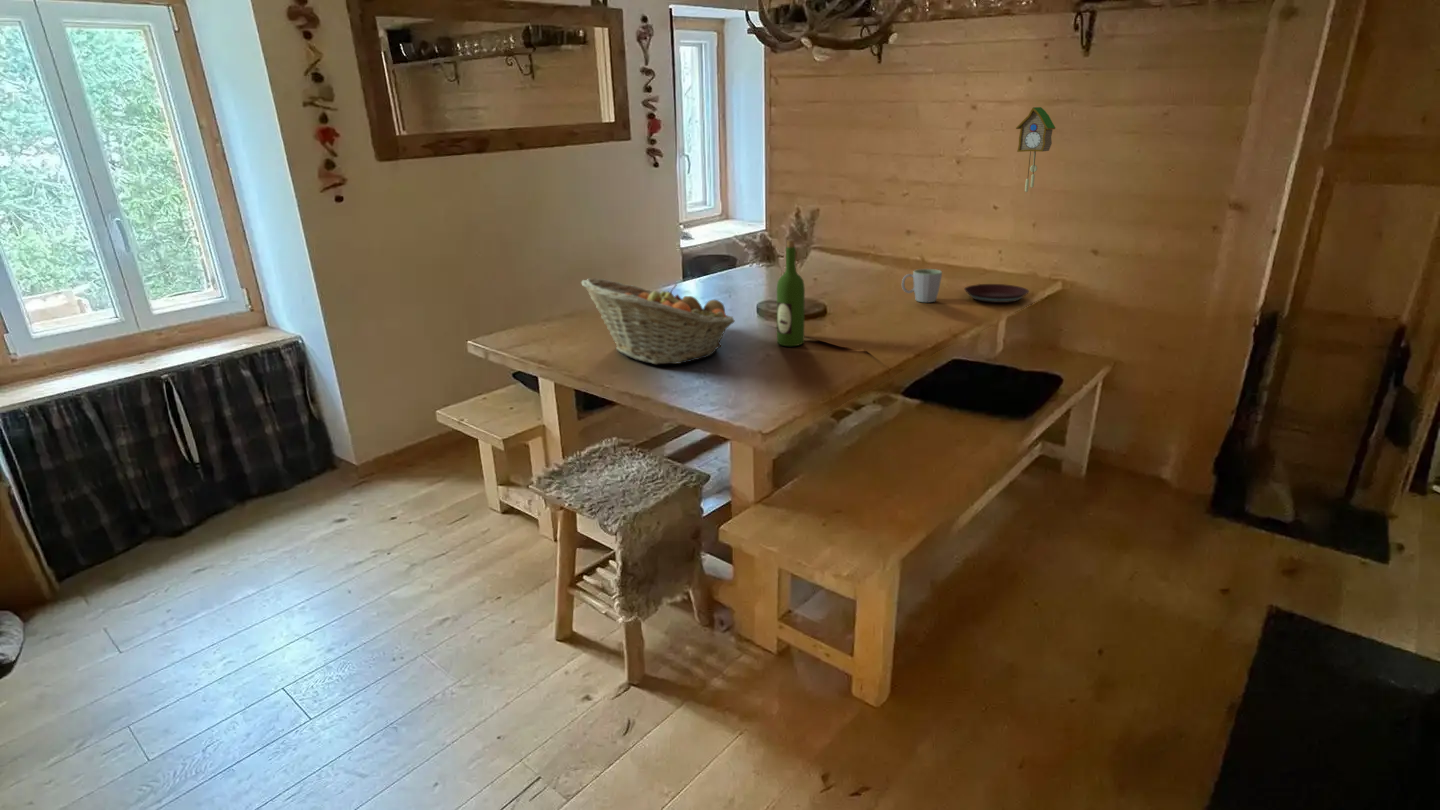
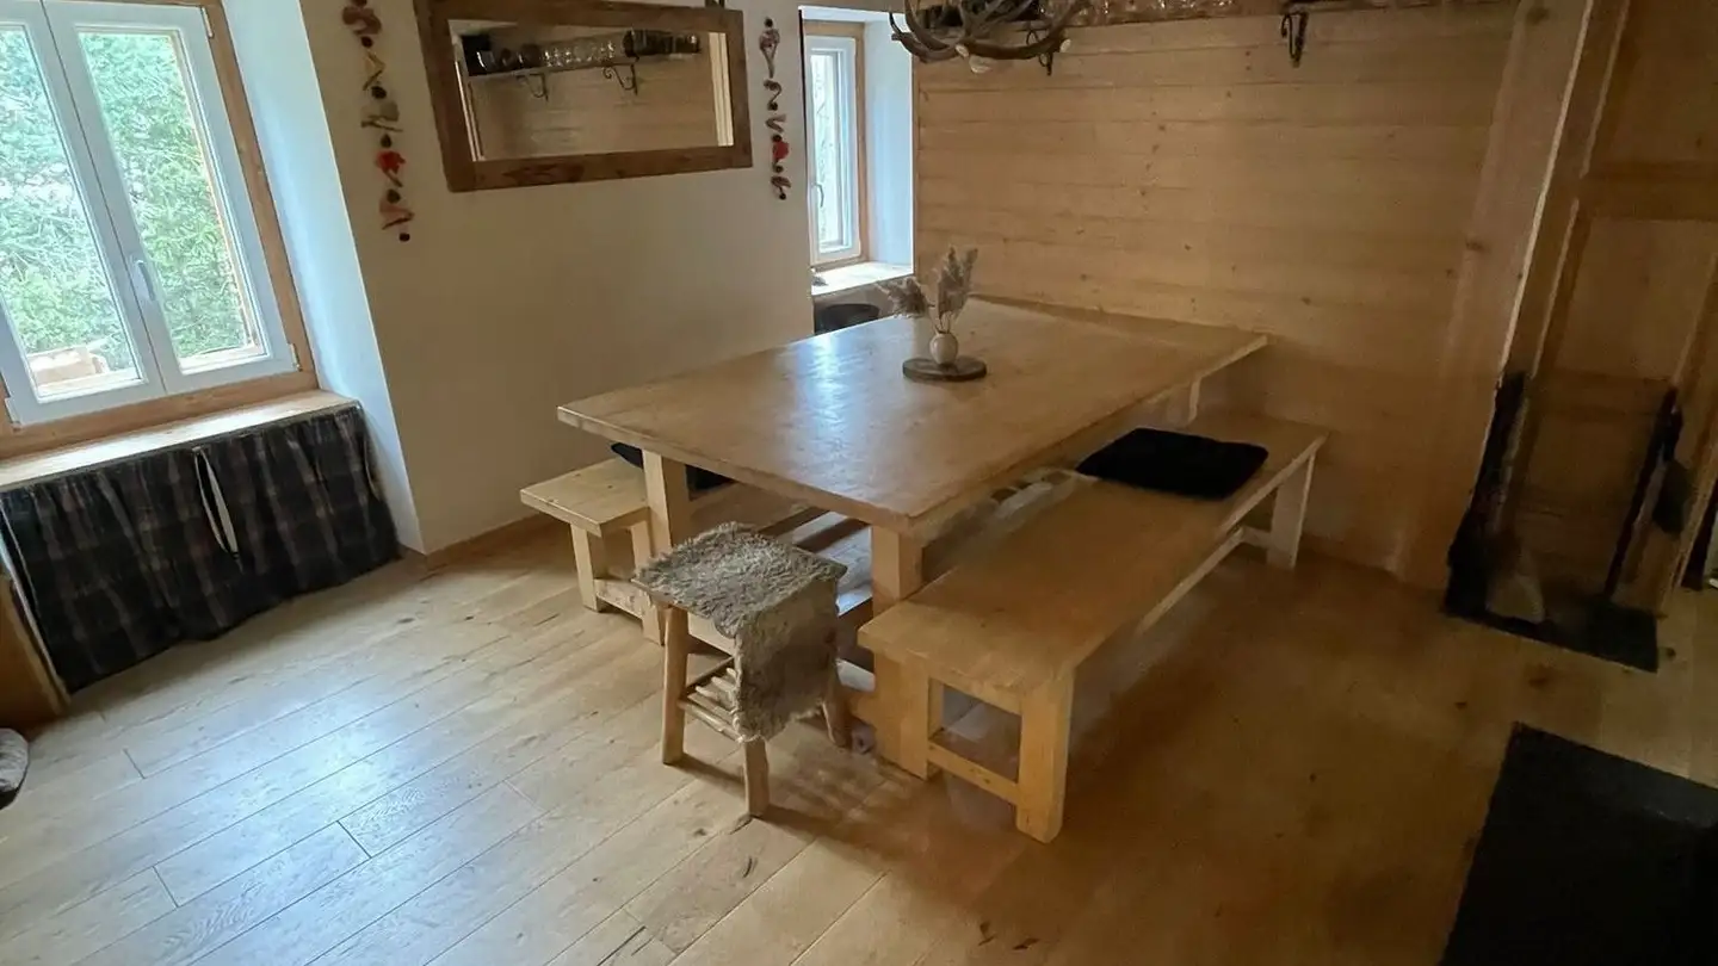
- fruit basket [580,277,736,365]
- wine bottle [776,239,806,347]
- plate [963,283,1030,304]
- cuckoo clock [1015,106,1056,193]
- mug [901,268,943,303]
